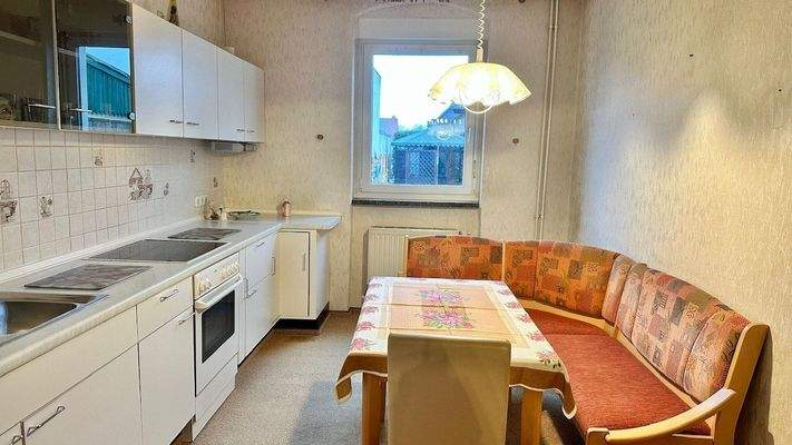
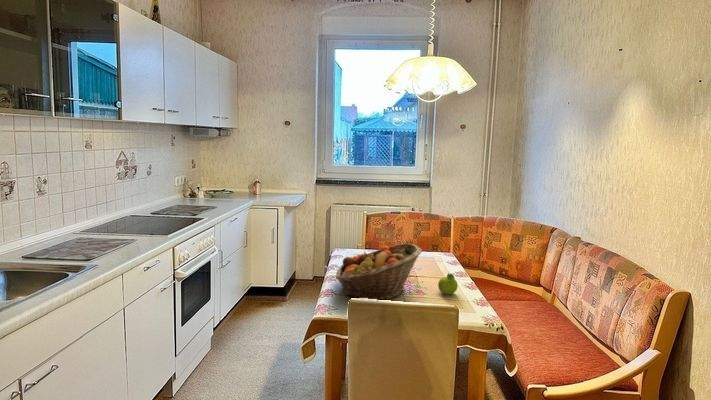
+ fruit [437,272,459,296]
+ fruit basket [335,242,423,301]
